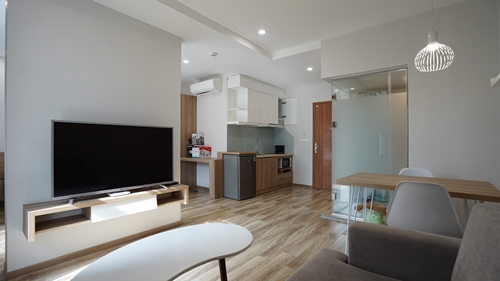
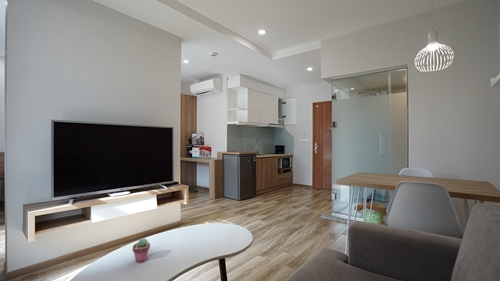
+ potted succulent [132,238,151,263]
